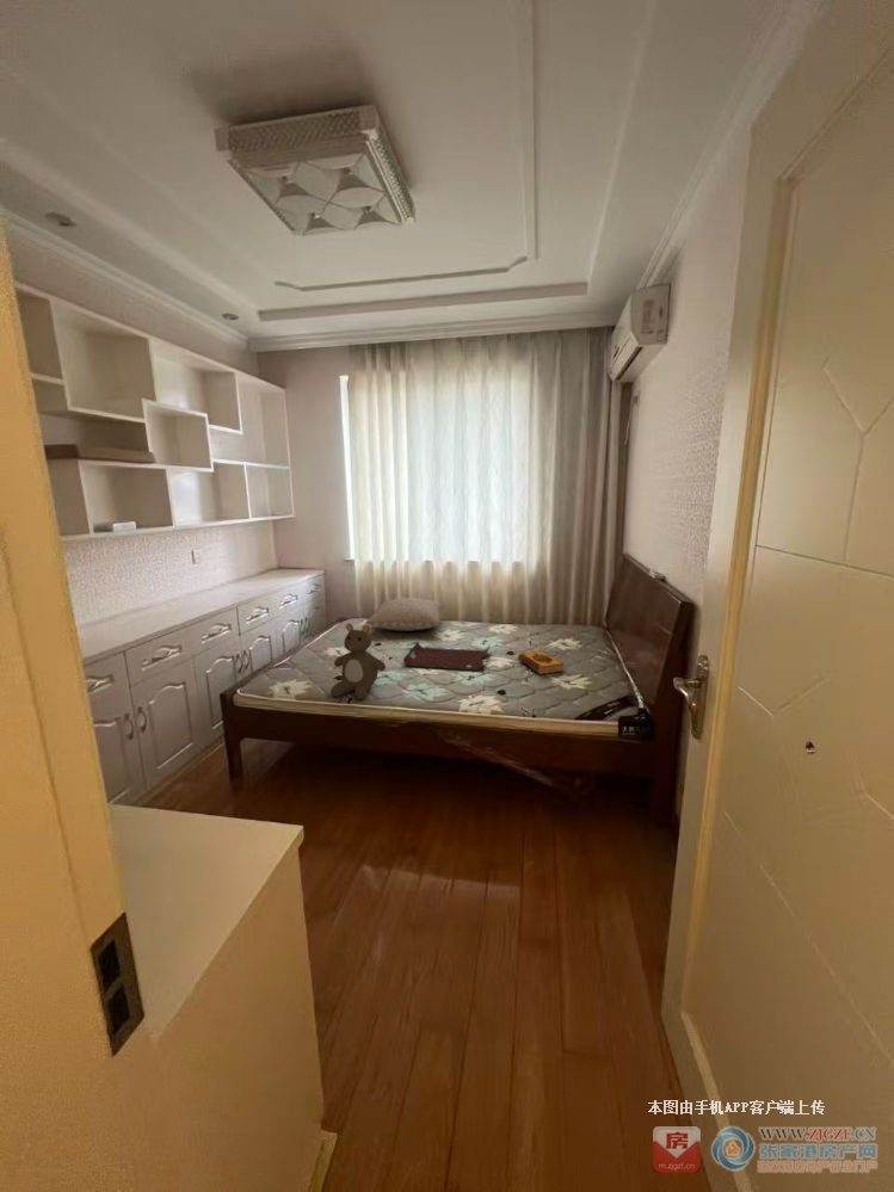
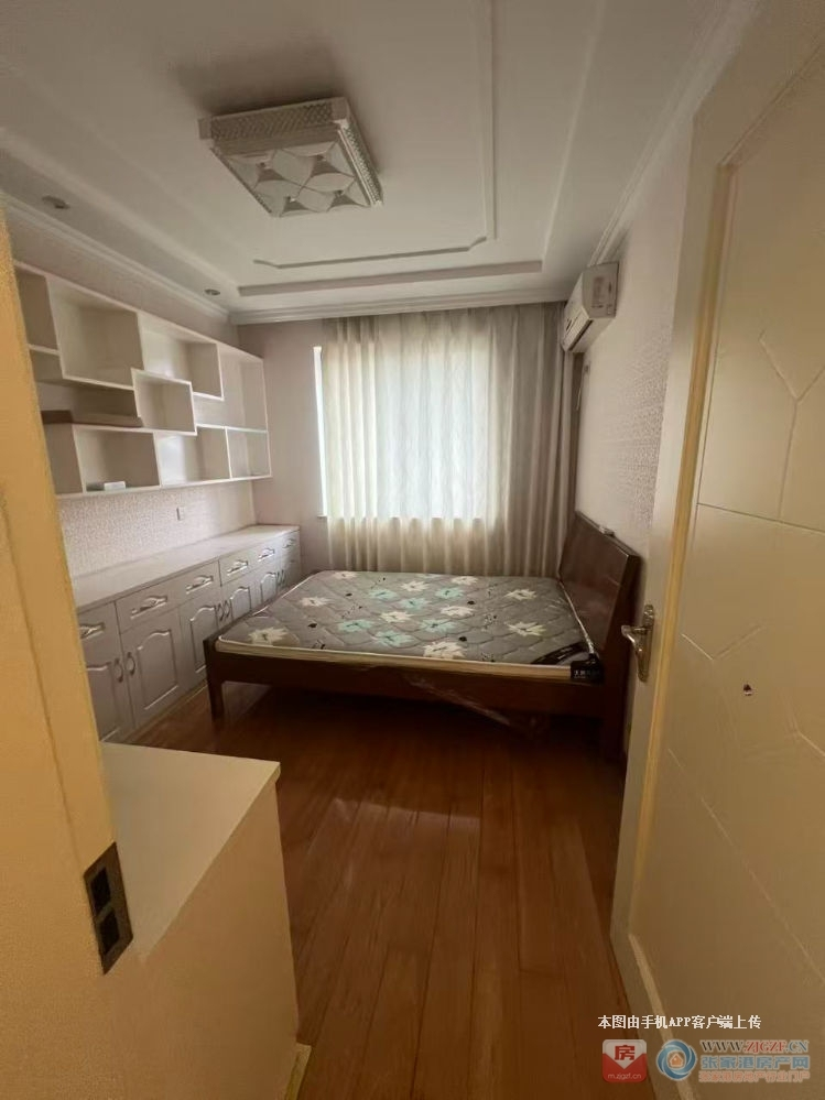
- serving tray [402,641,491,672]
- pillow [364,597,445,631]
- hardback book [517,650,566,677]
- teddy bear [329,623,387,700]
